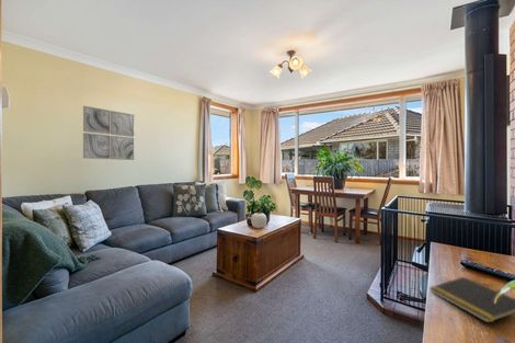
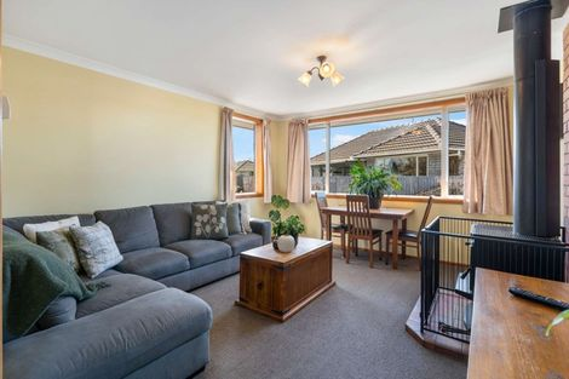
- notepad [427,276,515,324]
- wall art [82,105,135,161]
